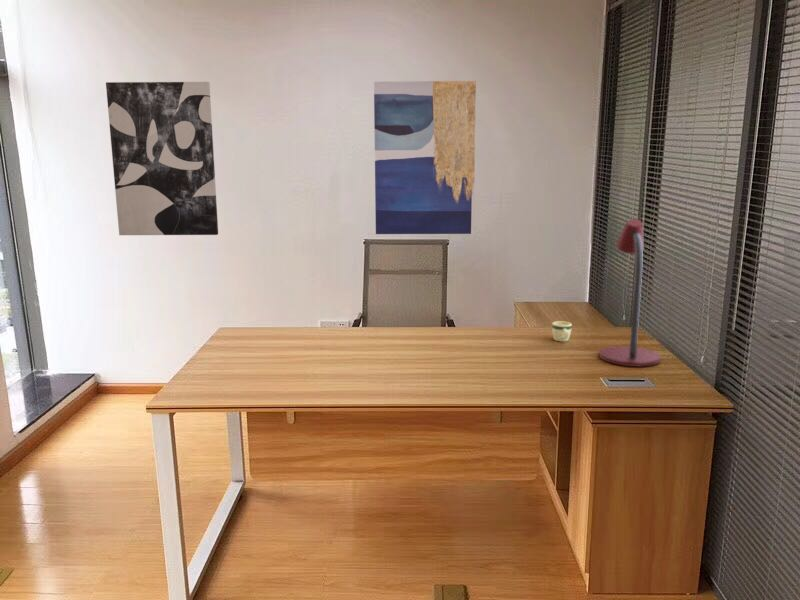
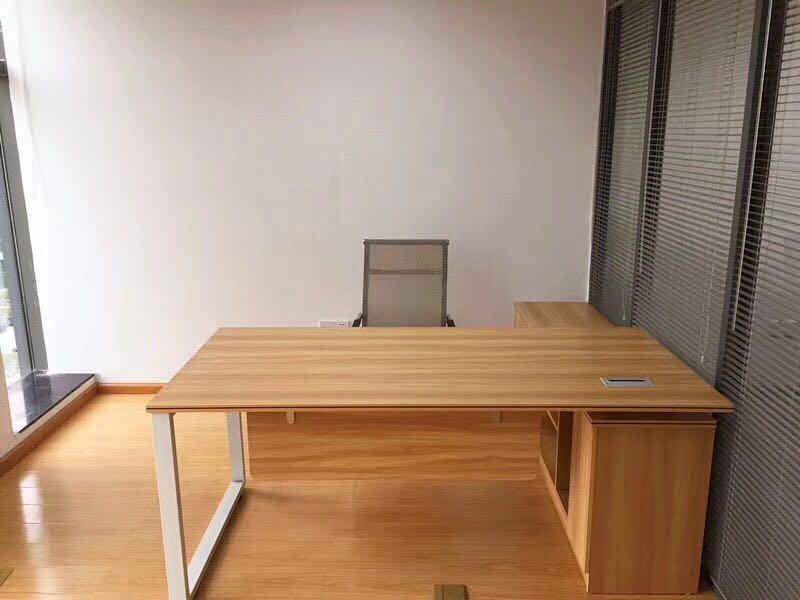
- wall art [105,81,219,236]
- desk lamp [598,218,662,367]
- mug [551,320,573,343]
- wall art [373,80,477,235]
